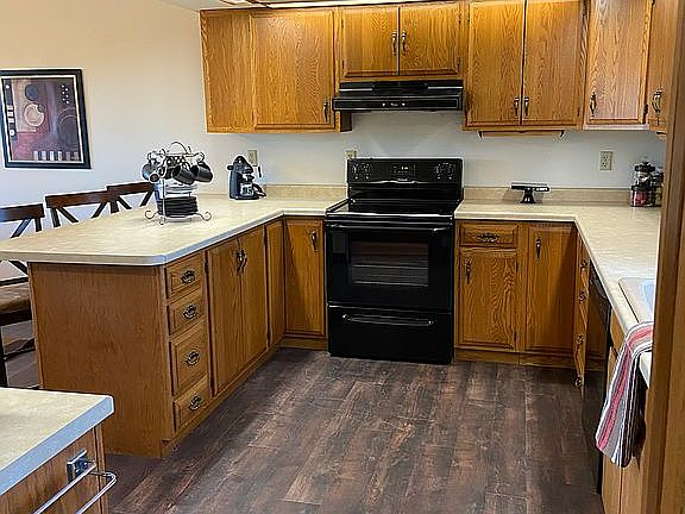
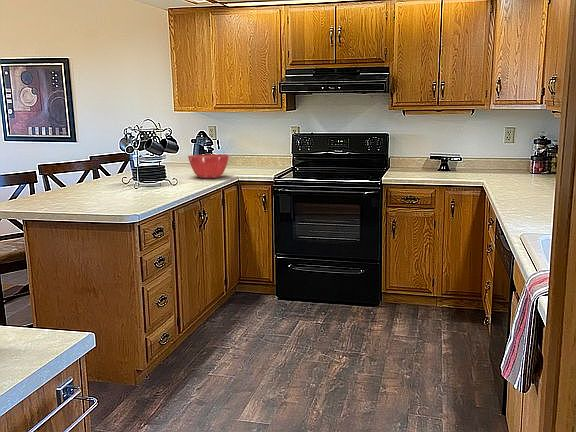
+ mixing bowl [187,153,230,179]
